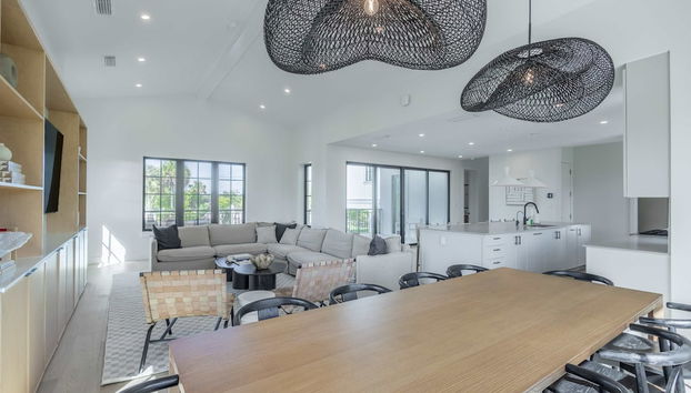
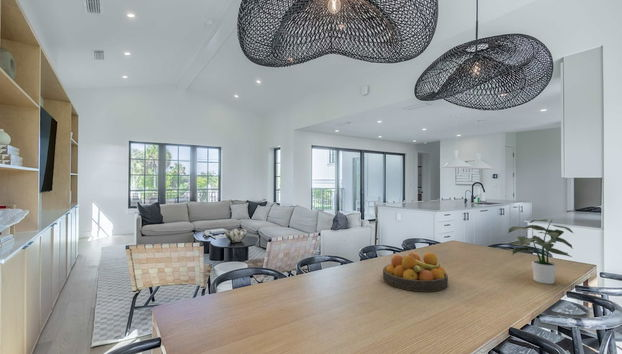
+ potted plant [507,218,574,285]
+ fruit bowl [382,252,449,293]
